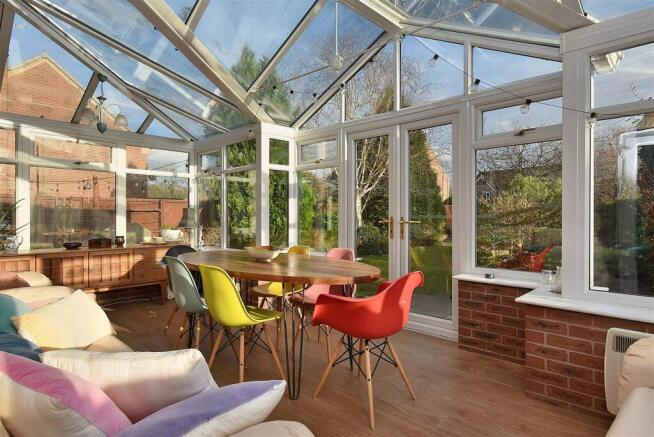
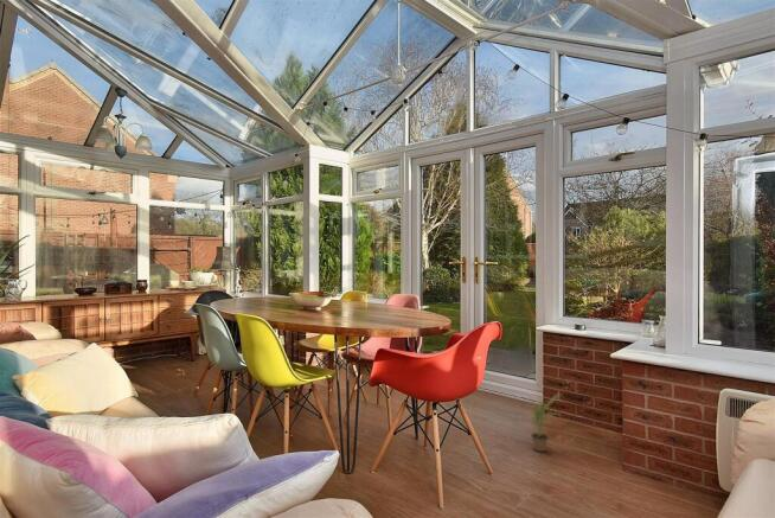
+ potted plant [525,392,563,453]
